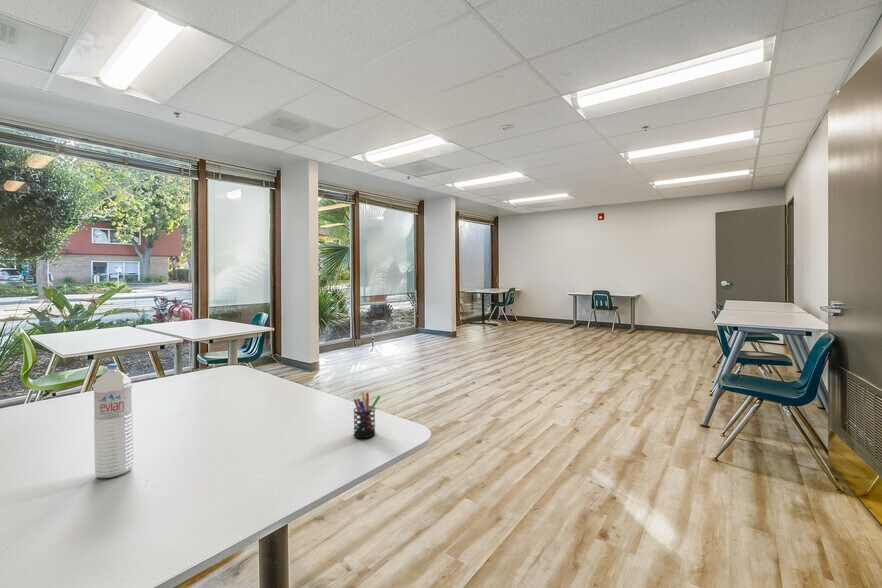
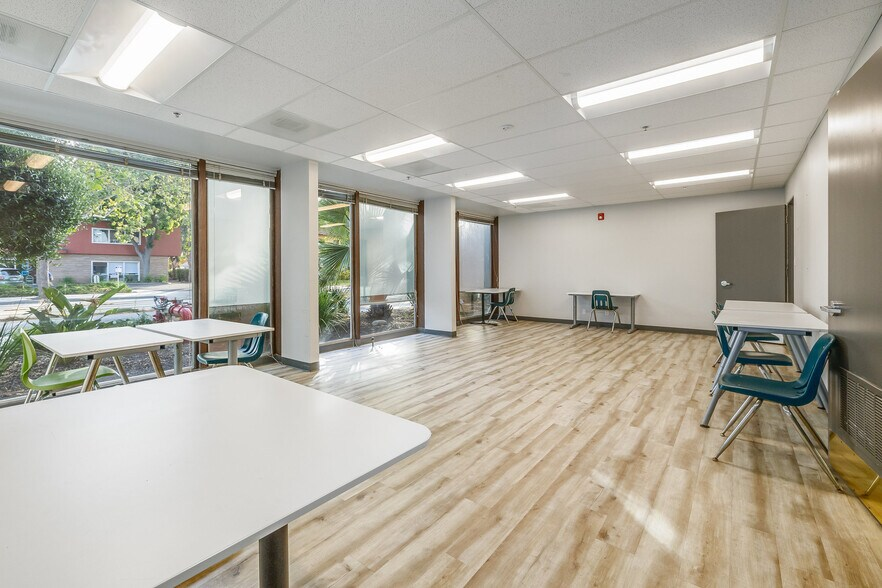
- pen holder [352,391,381,439]
- water bottle [92,363,134,479]
